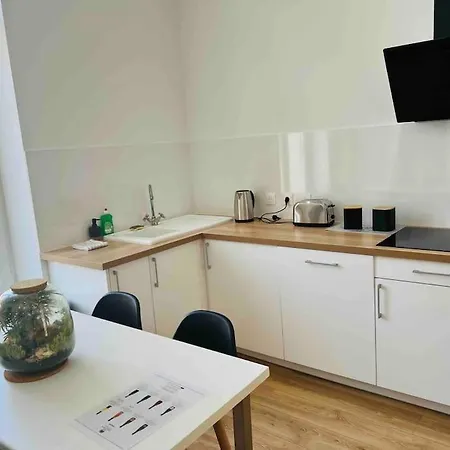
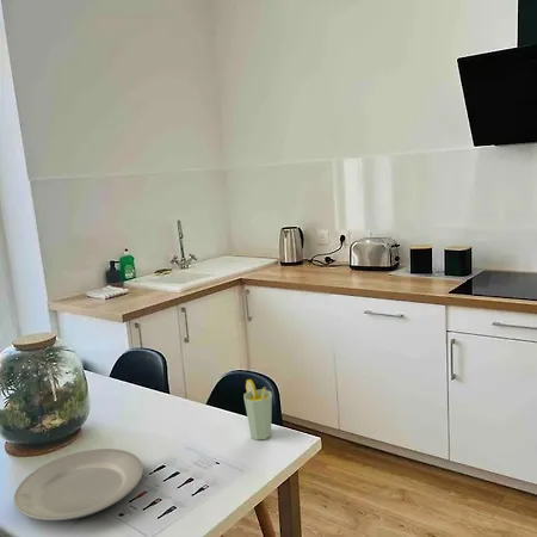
+ plate [13,448,144,521]
+ cup [242,378,273,440]
